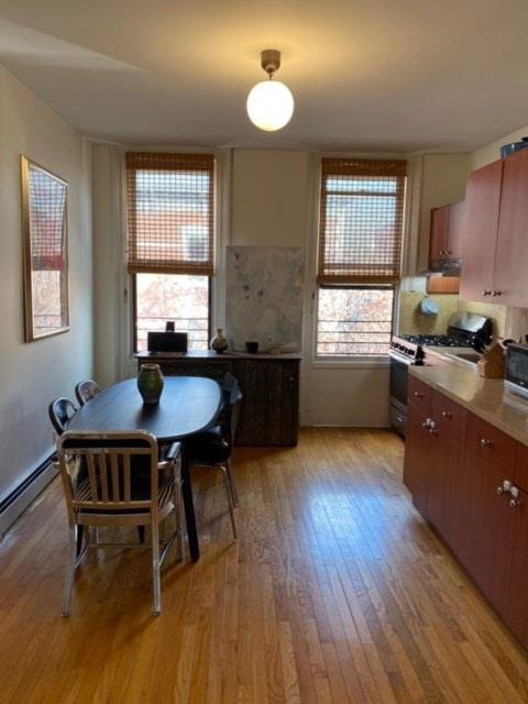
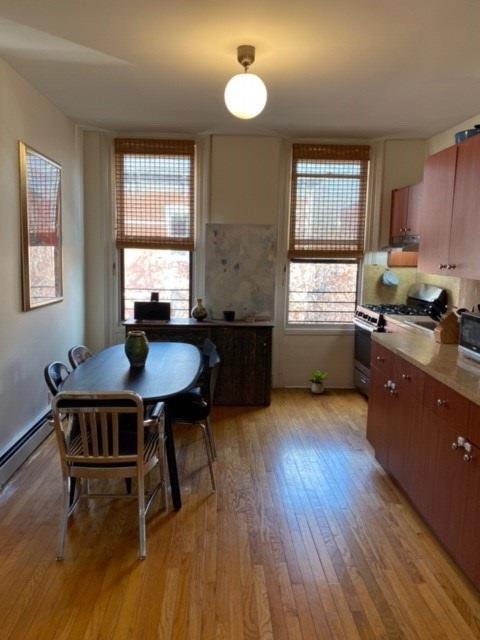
+ potted plant [307,368,329,394]
